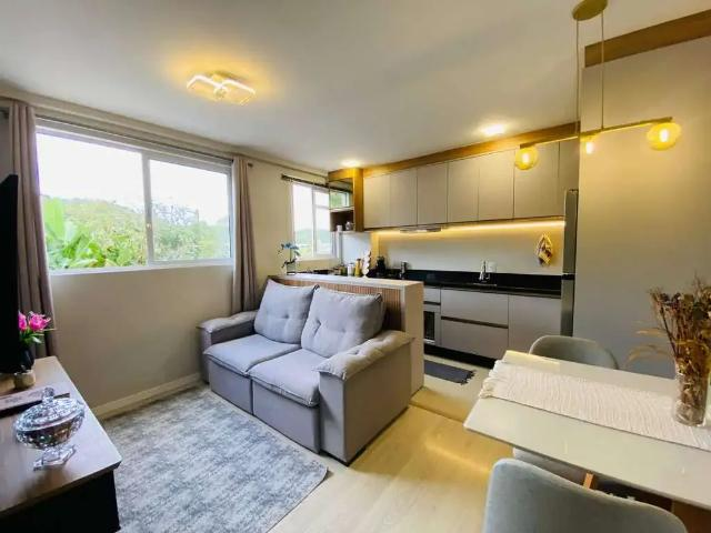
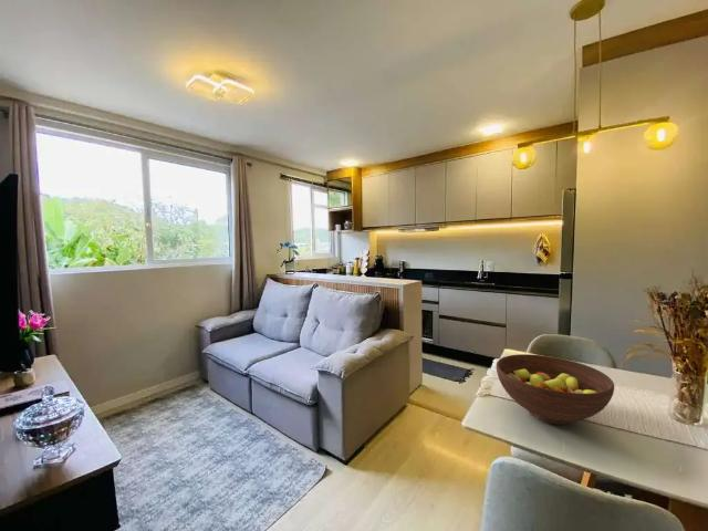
+ fruit bowl [496,353,615,426]
